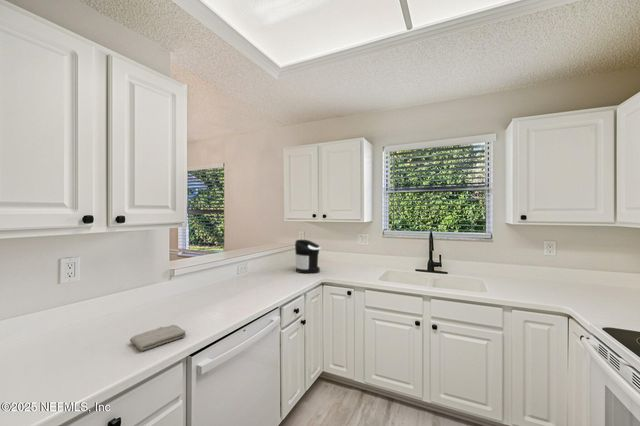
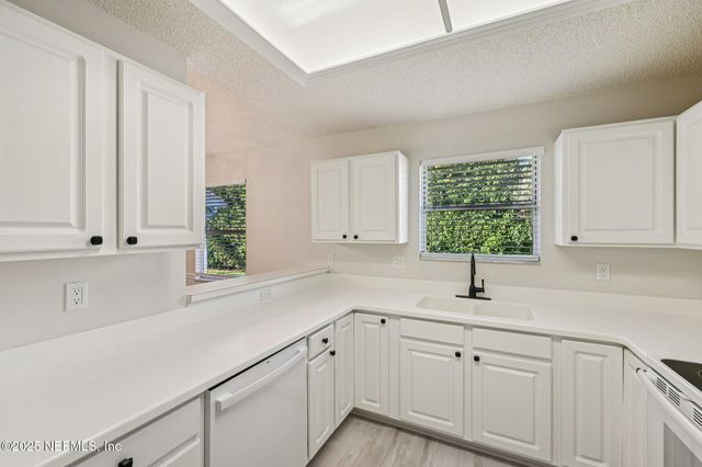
- washcloth [129,324,187,352]
- coffee maker [294,238,322,274]
